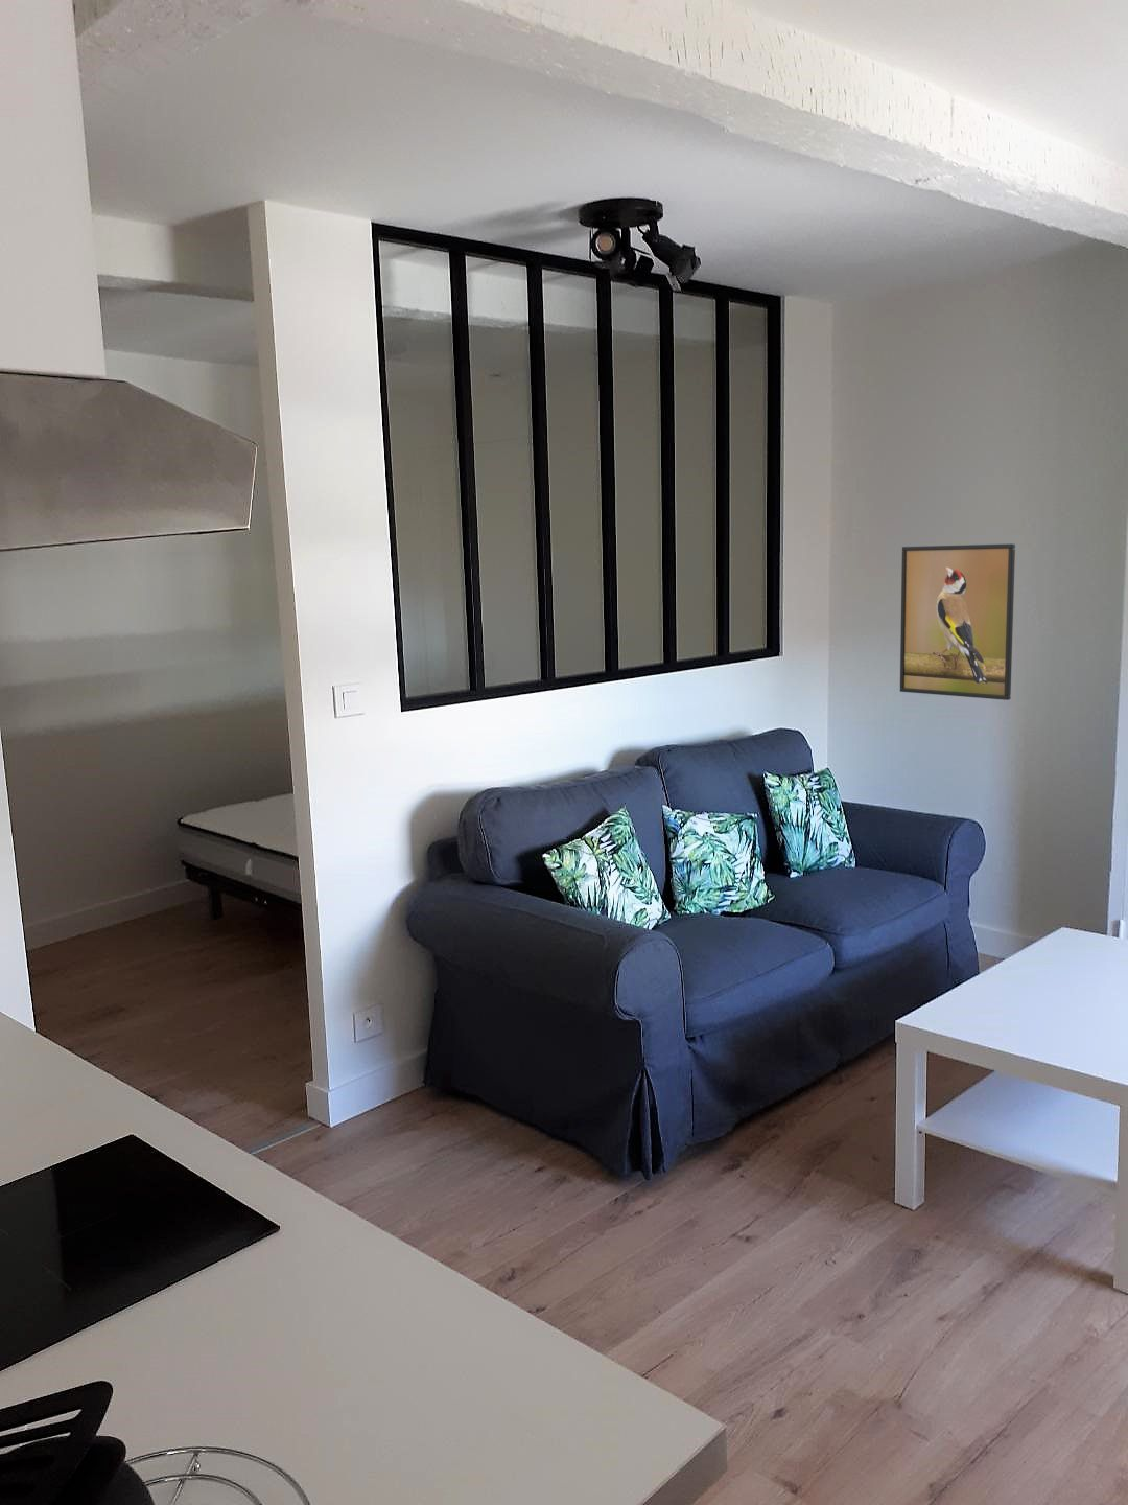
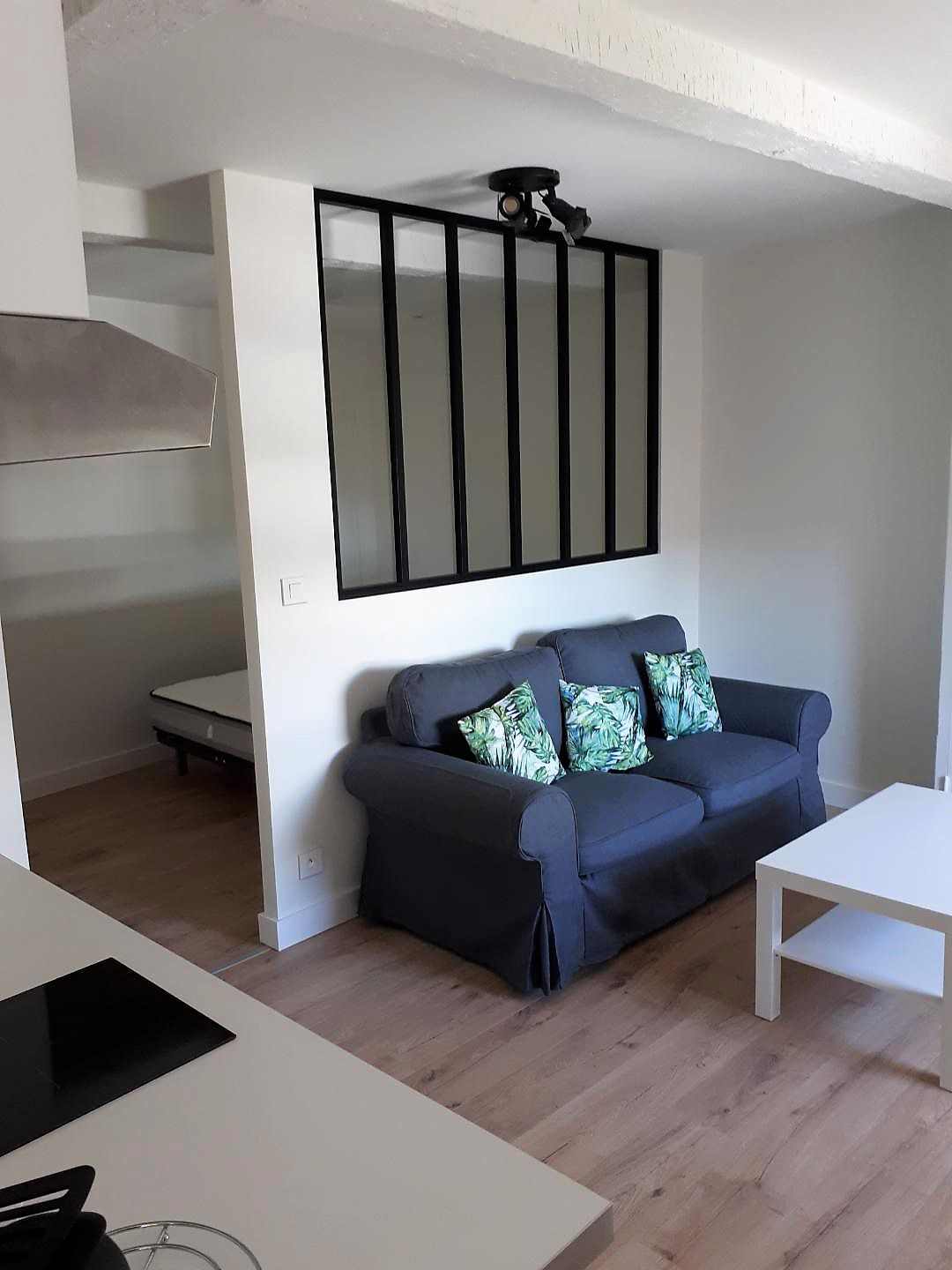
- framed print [899,543,1017,702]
